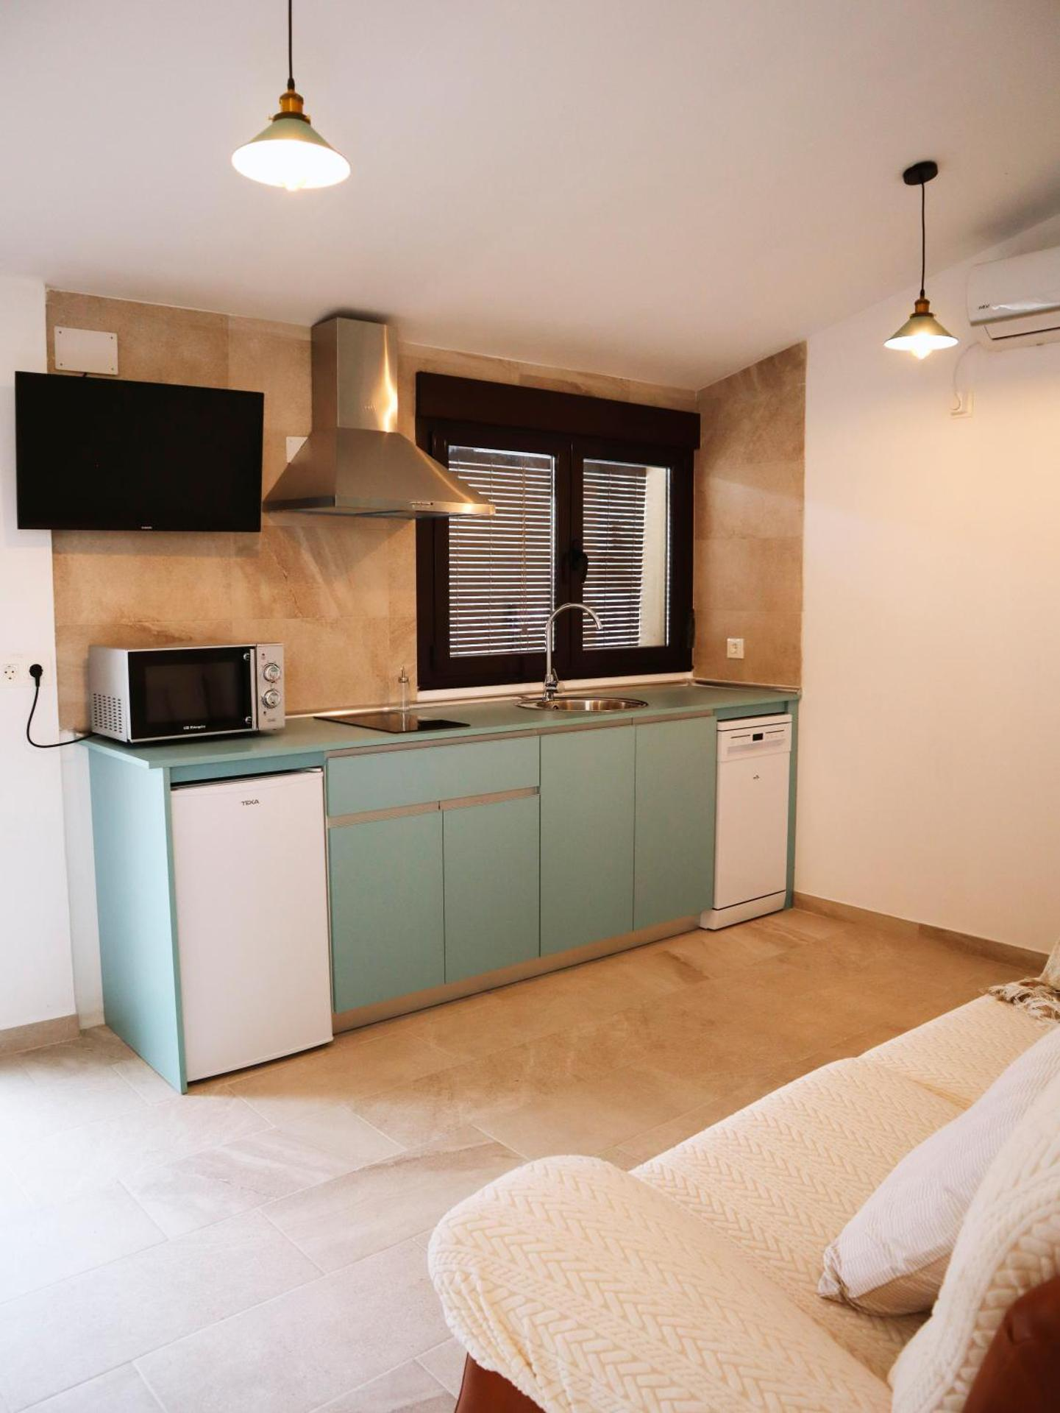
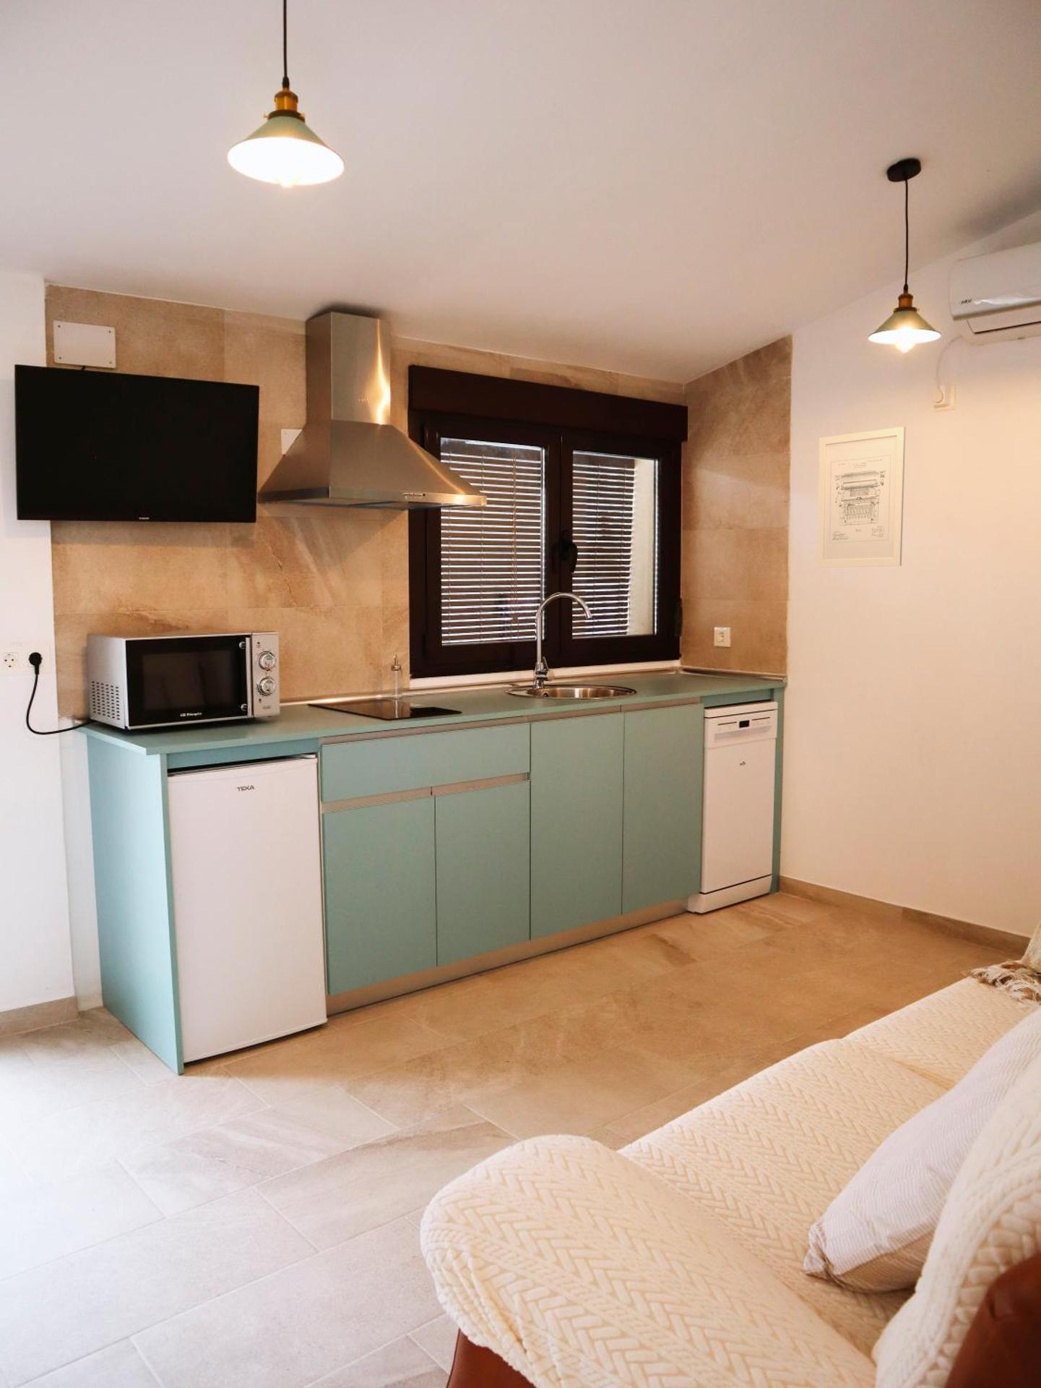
+ wall art [816,425,907,568]
